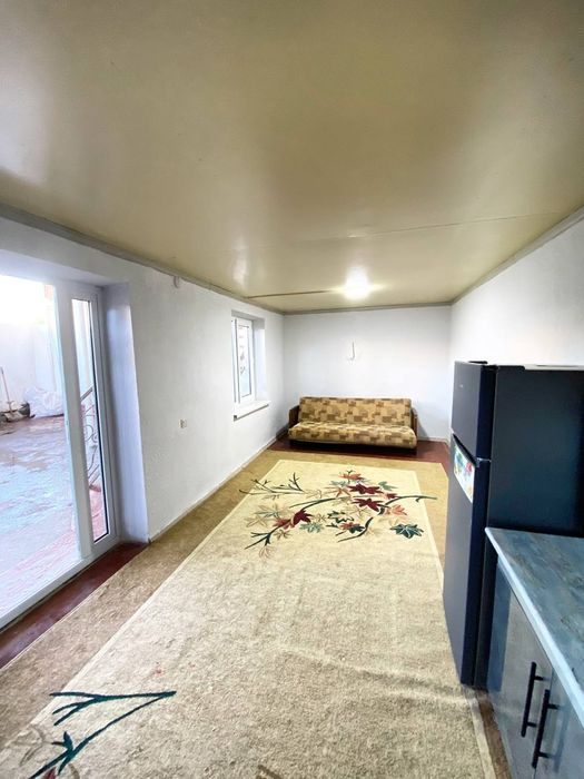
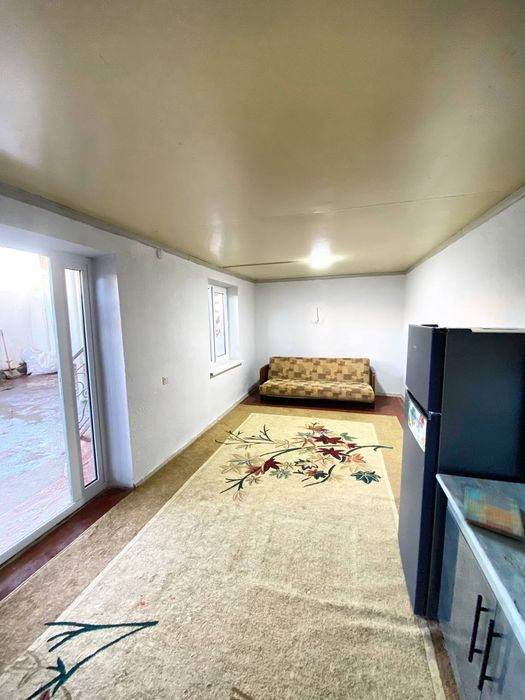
+ dish towel [463,486,525,542]
